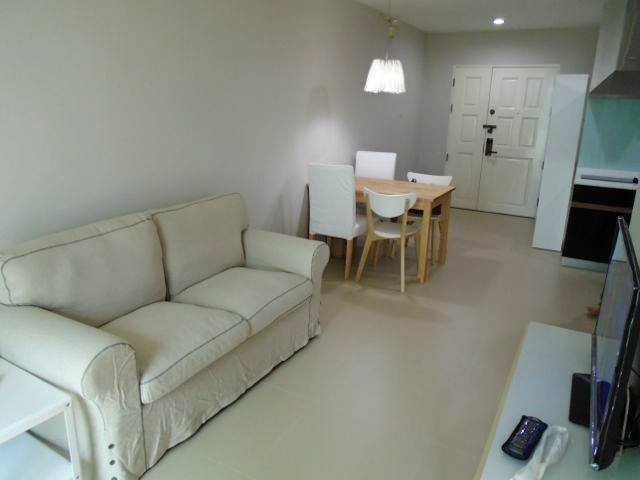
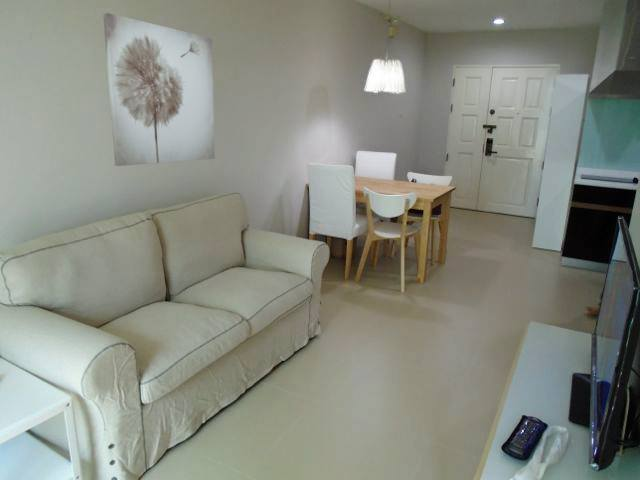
+ wall art [102,12,216,167]
